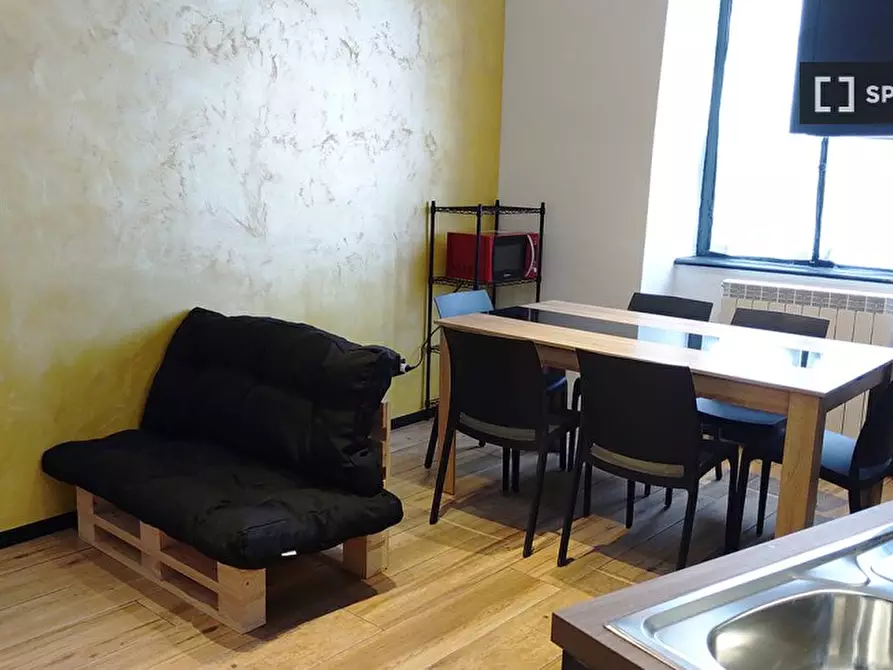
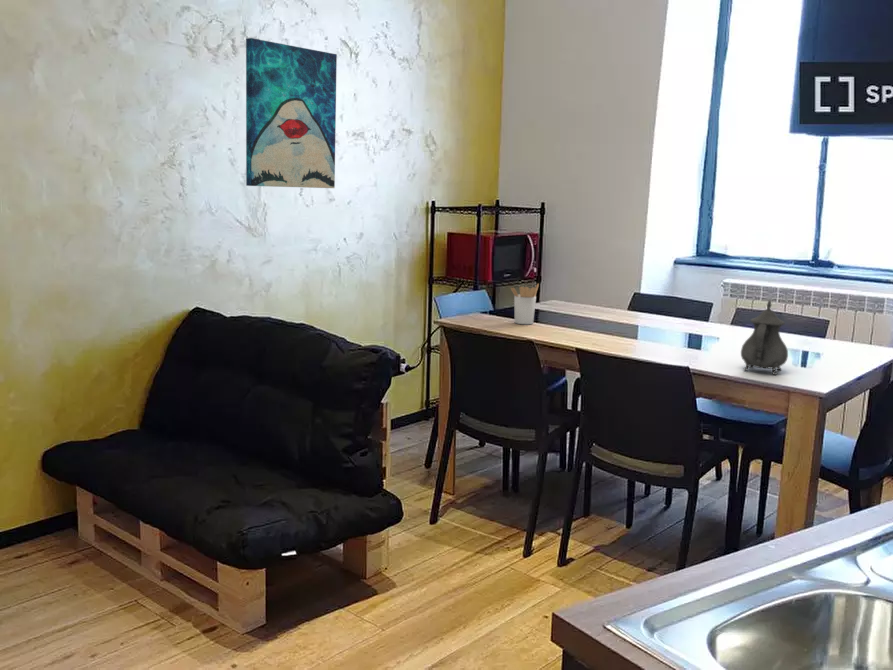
+ utensil holder [510,282,540,325]
+ teapot [740,298,789,376]
+ wall art [245,37,338,189]
